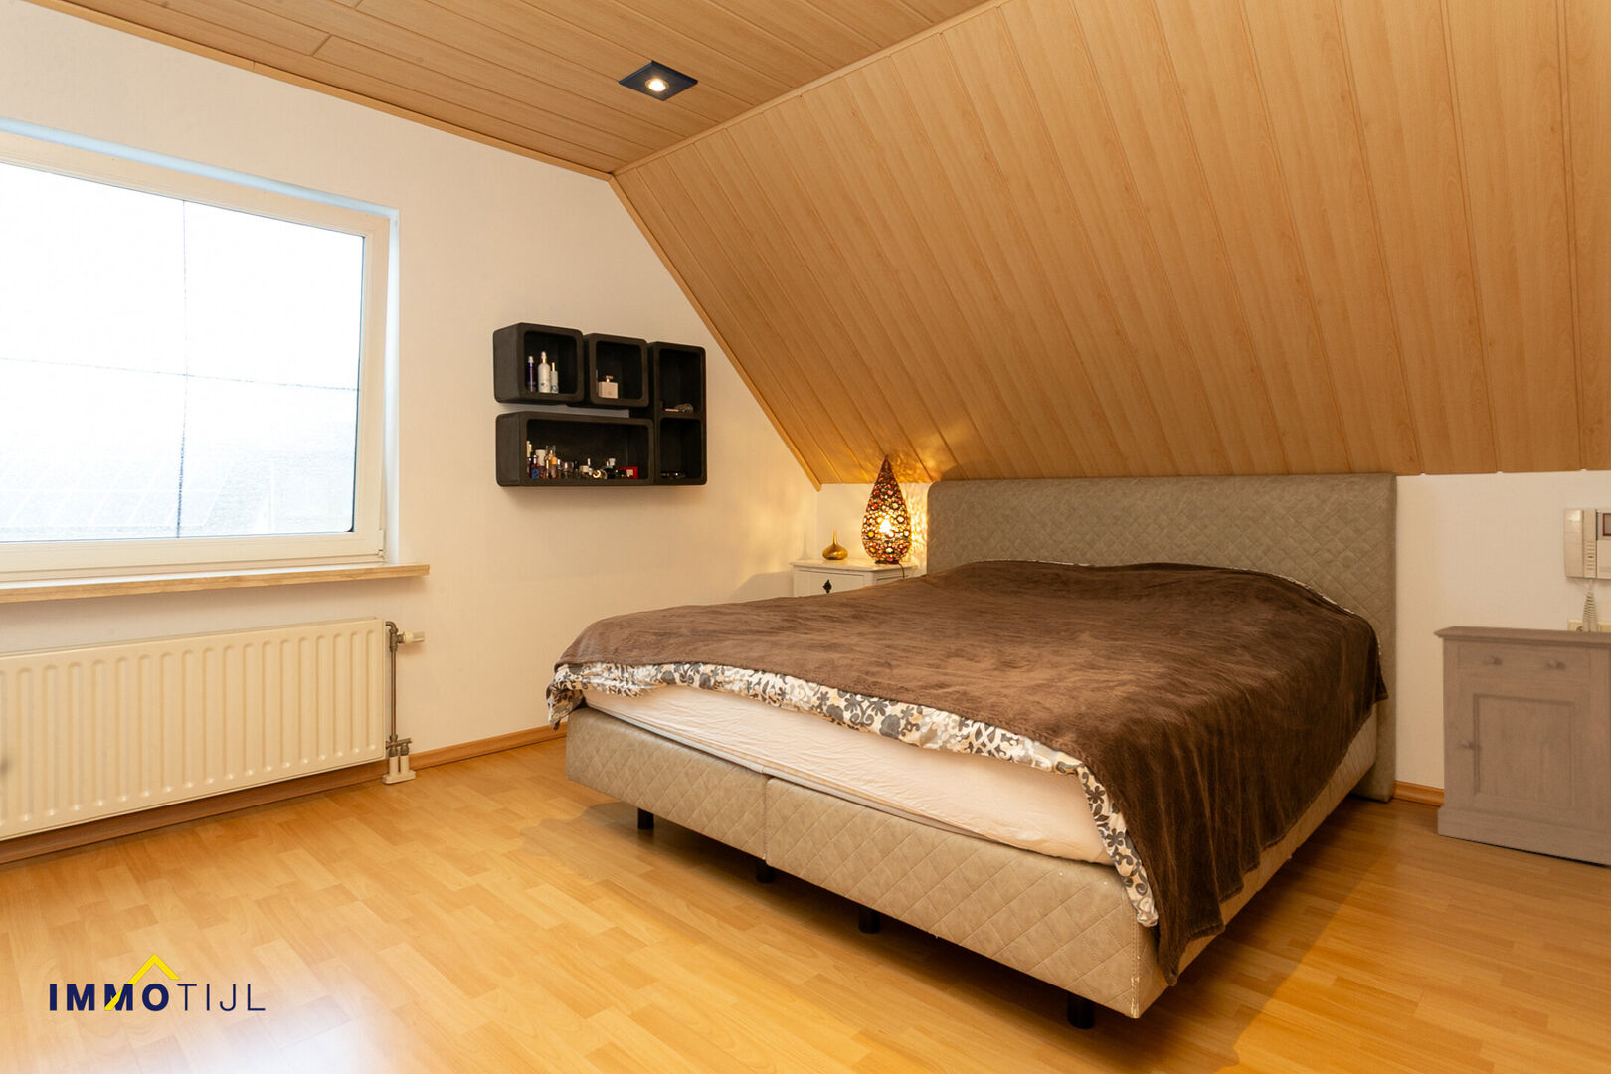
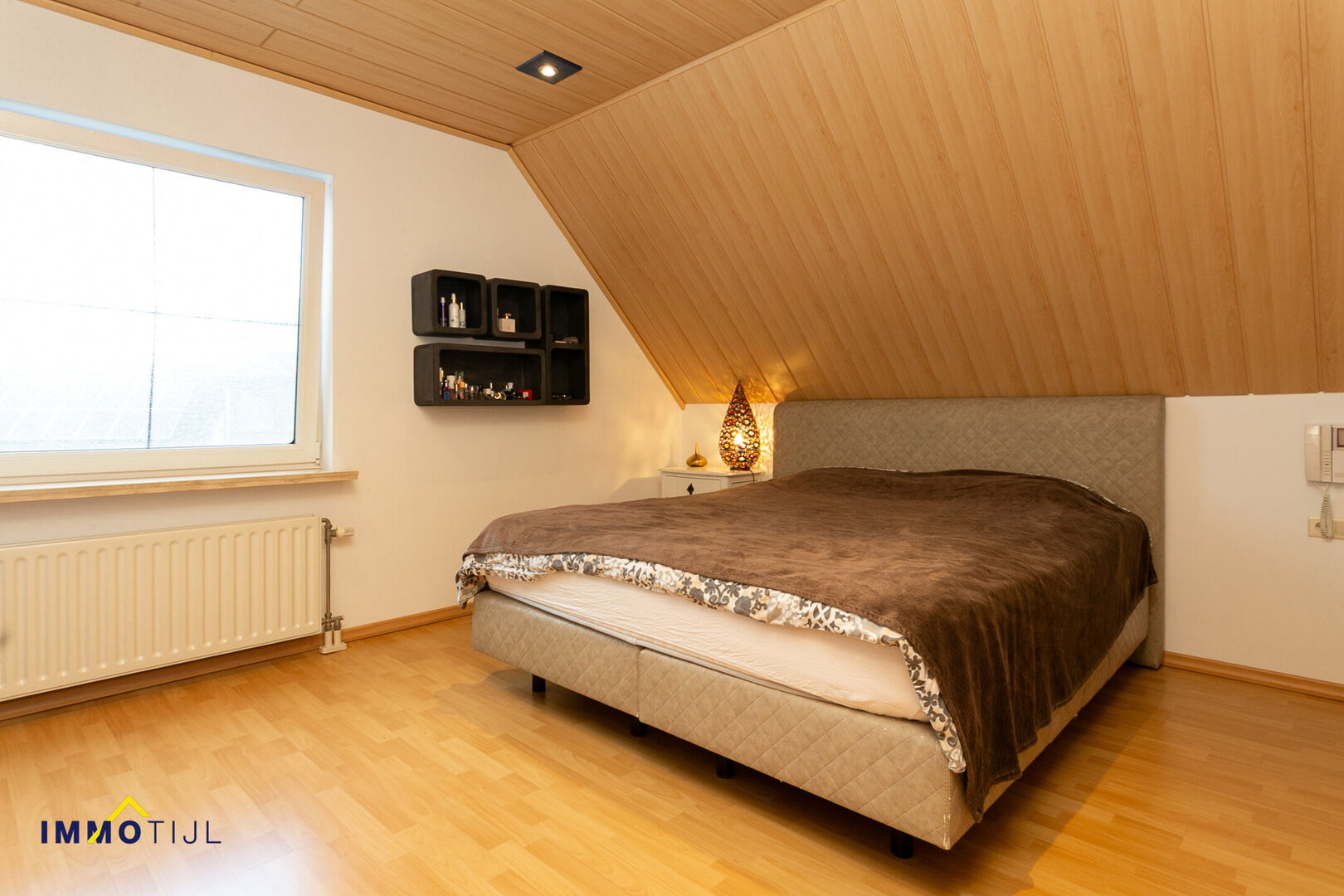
- cabinet [1432,625,1611,867]
